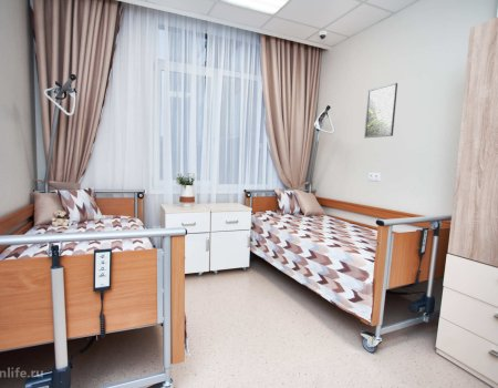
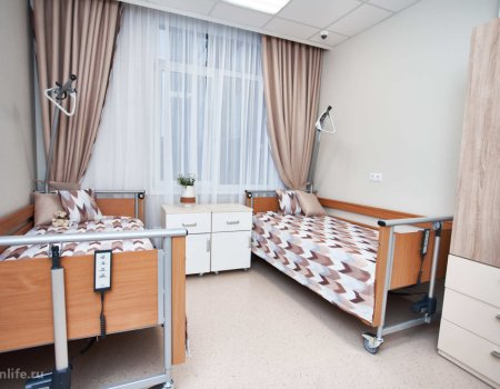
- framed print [363,82,398,139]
